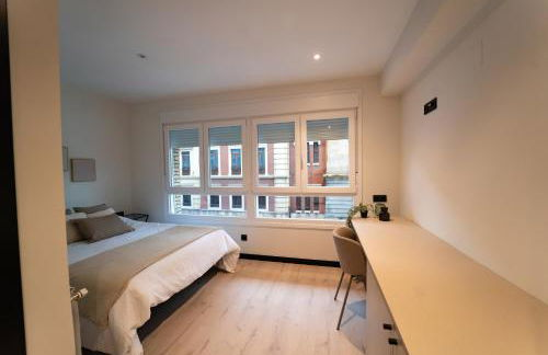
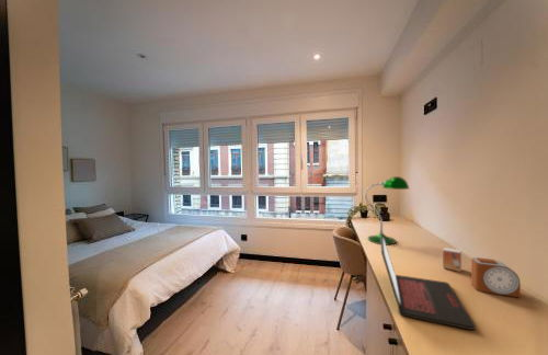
+ laptop [379,230,477,331]
+ alarm clock [470,256,522,298]
+ small box [442,247,463,273]
+ desk lamp [364,175,410,245]
